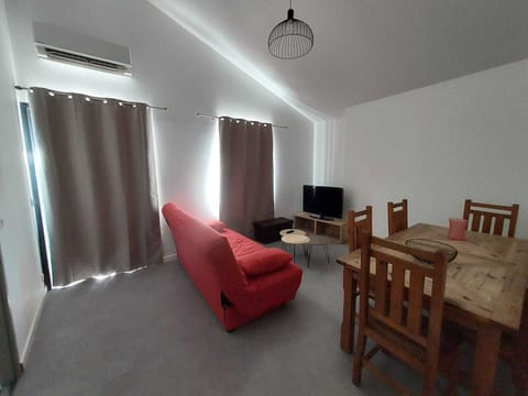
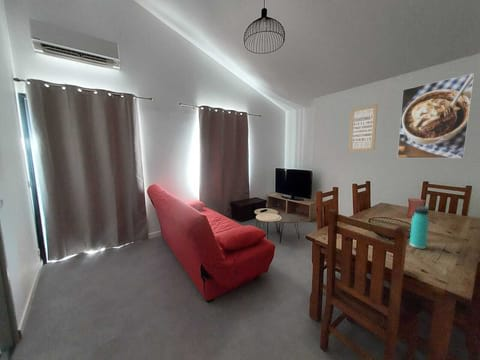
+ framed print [396,72,476,159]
+ wall art [348,103,379,152]
+ thermos bottle [409,205,430,250]
